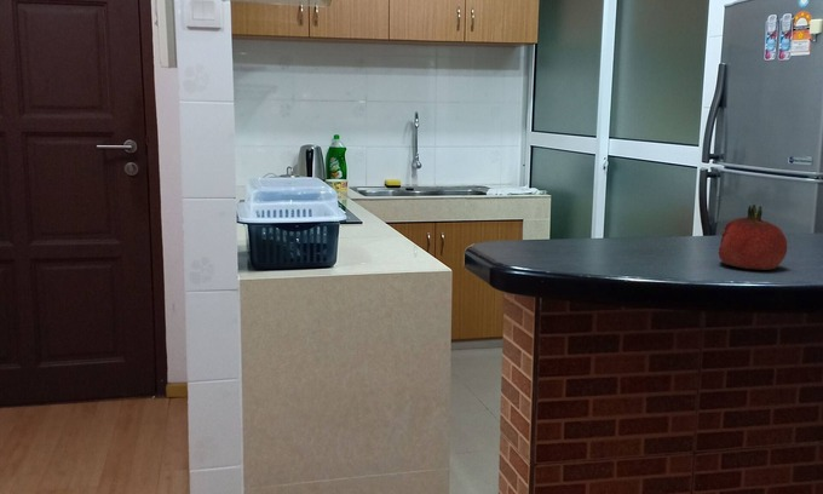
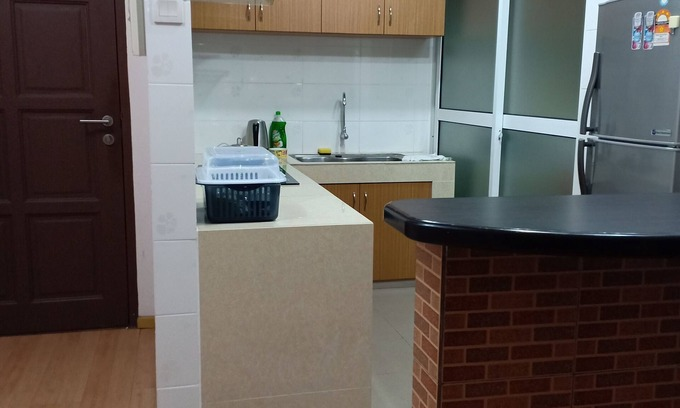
- fruit [718,203,788,271]
